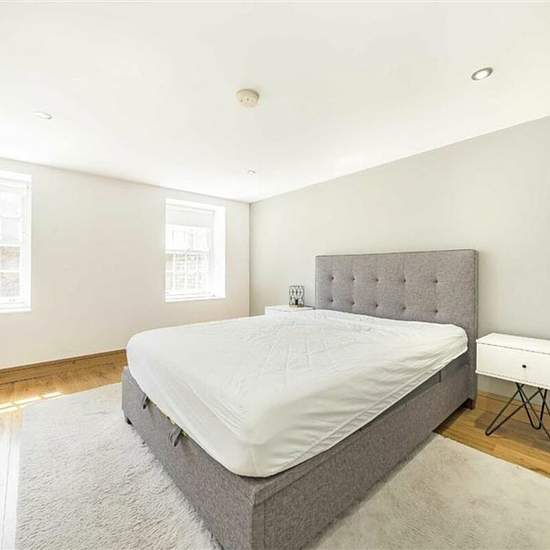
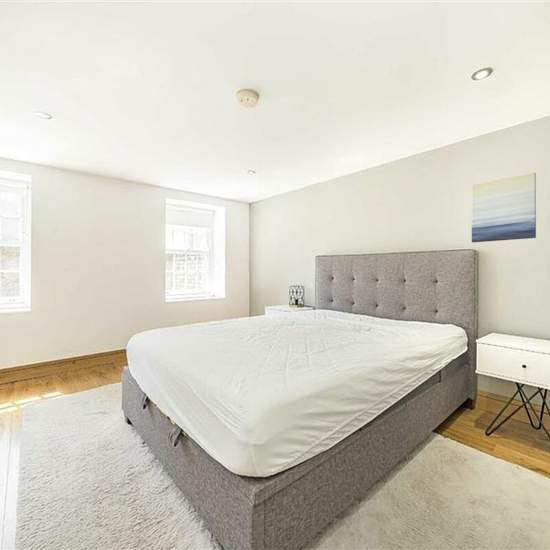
+ wall art [471,172,537,243]
